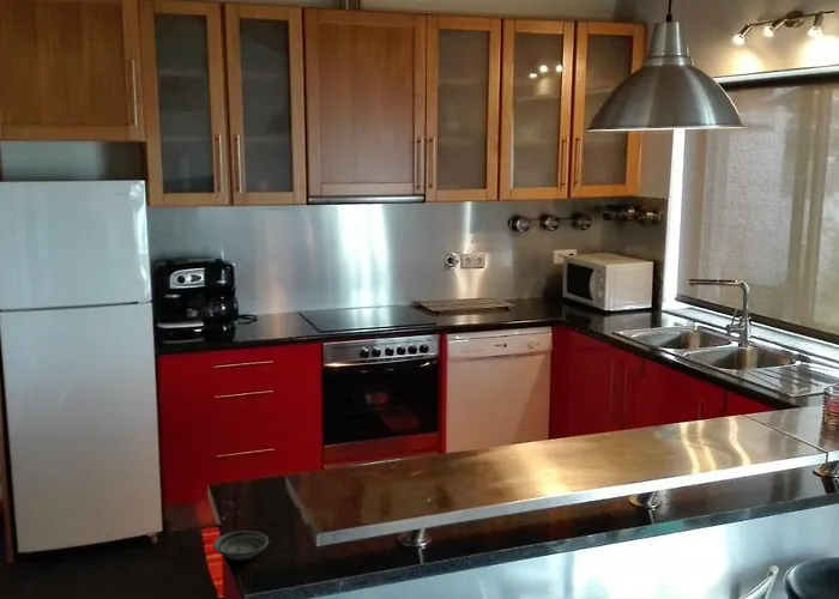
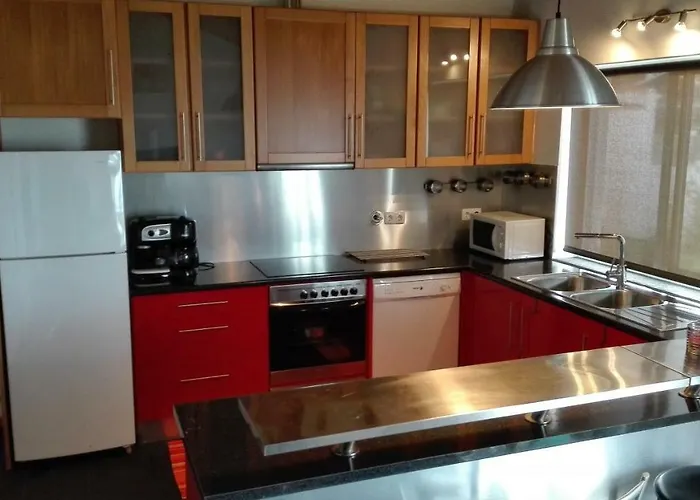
- saucer [212,530,270,562]
